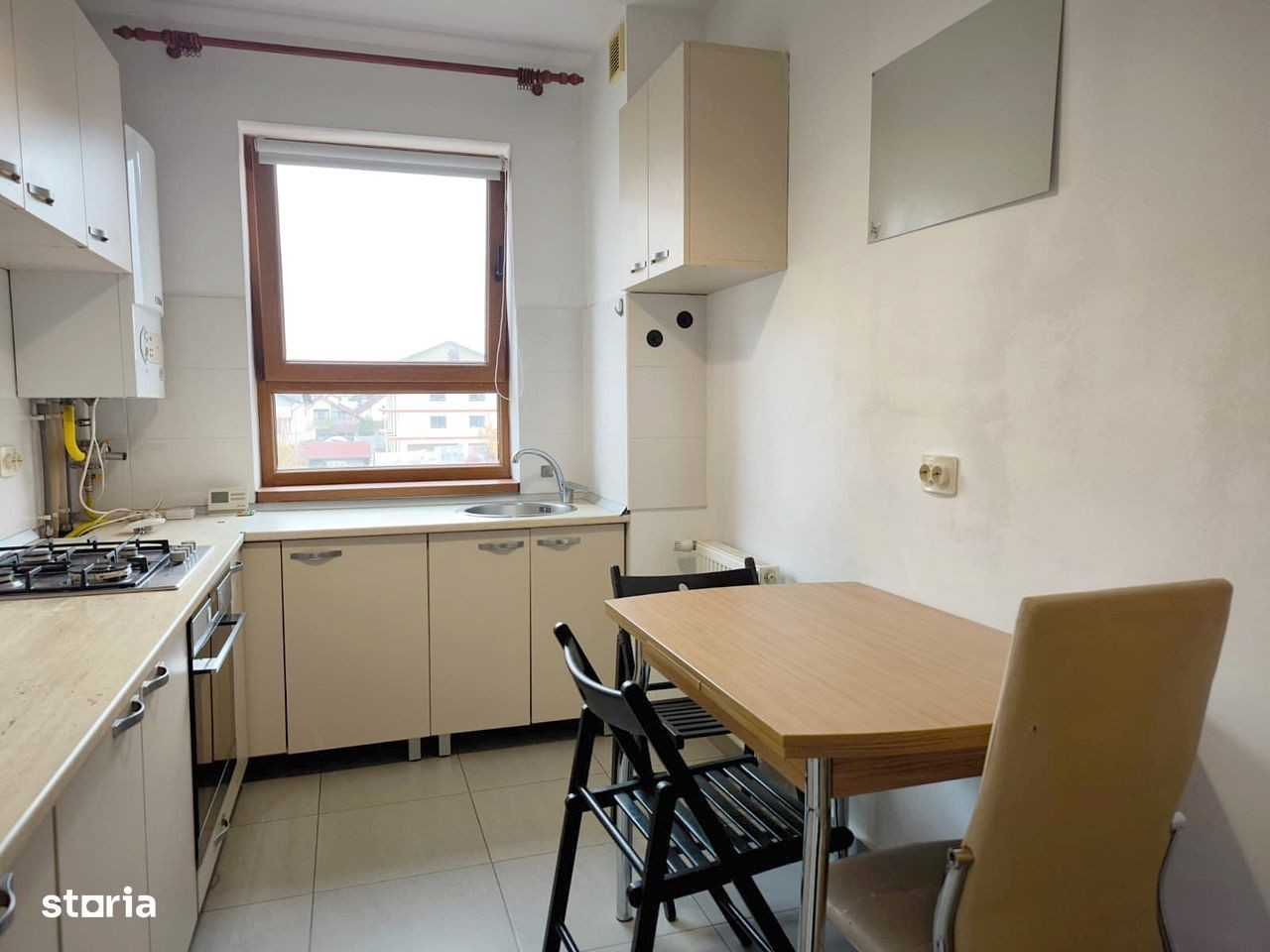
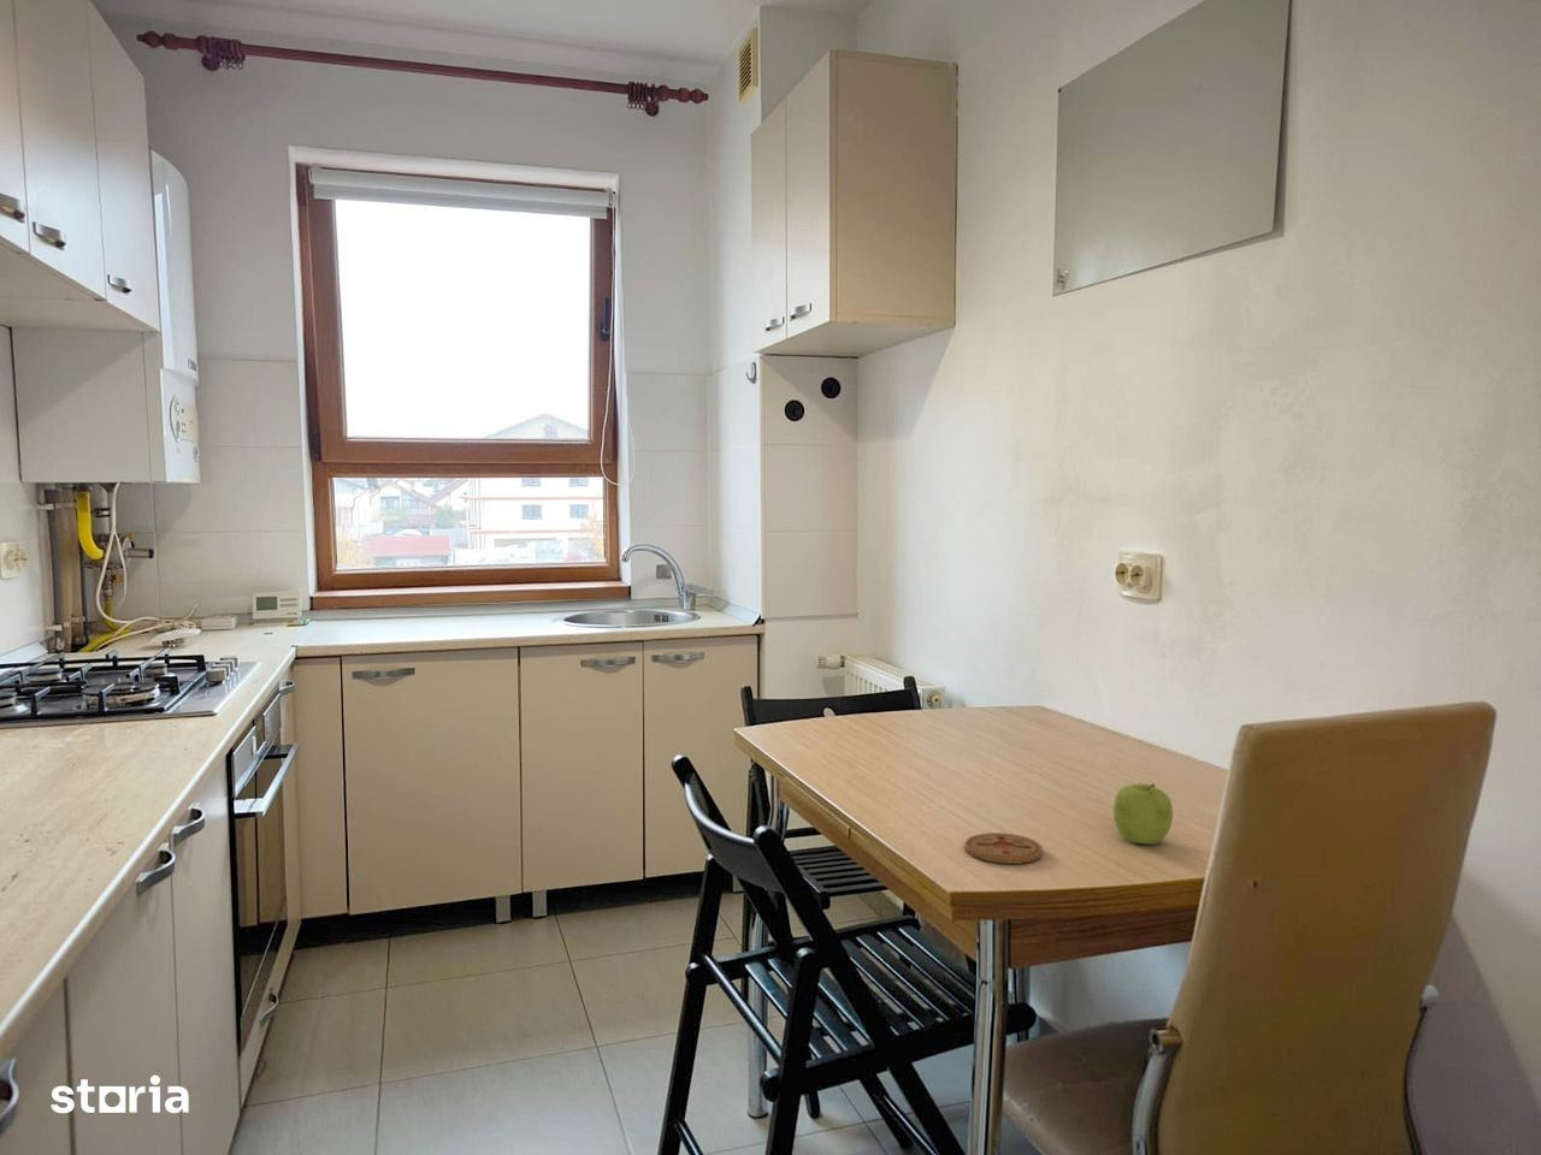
+ coaster [963,831,1044,865]
+ fruit [1113,783,1173,846]
